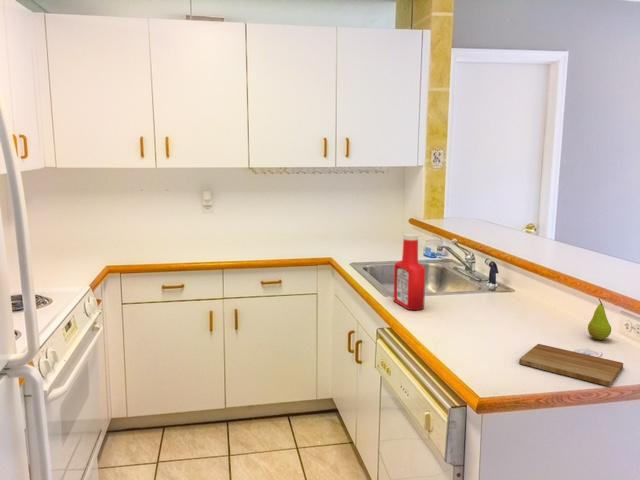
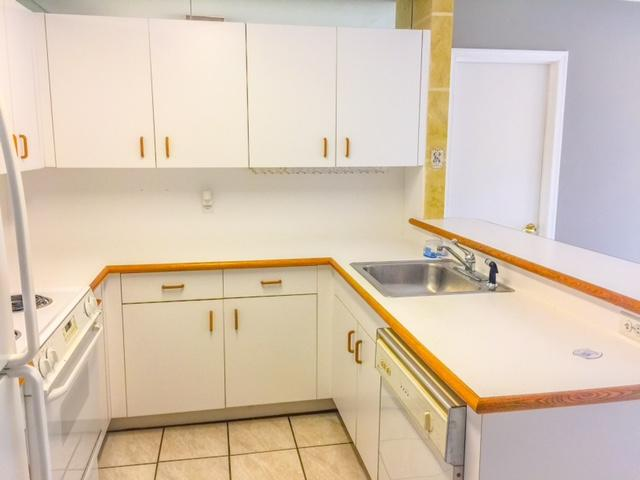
- soap bottle [393,232,427,311]
- cutting board [518,343,624,387]
- fruit [587,298,612,341]
